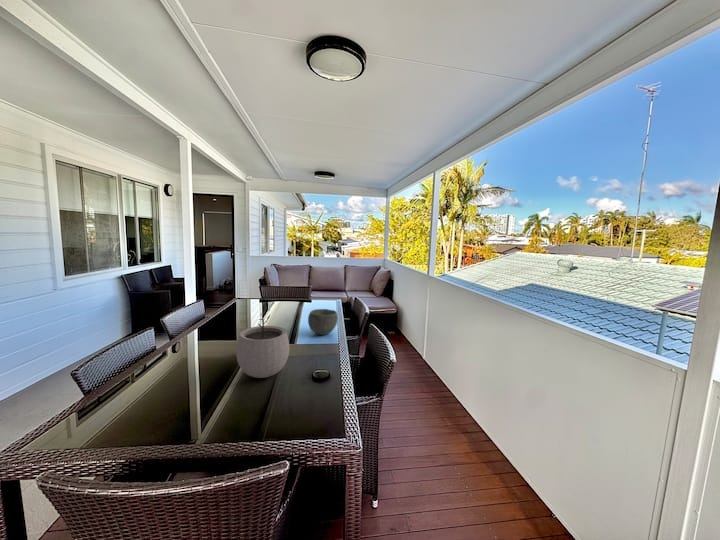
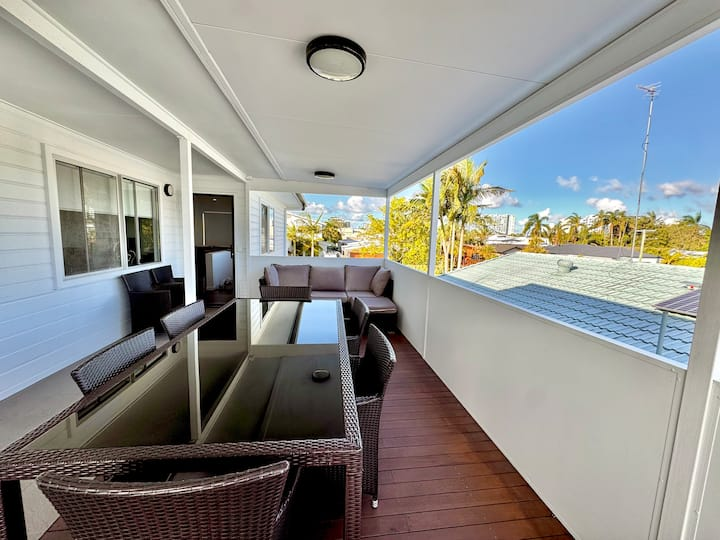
- bowl [307,308,339,336]
- plant pot [235,312,290,379]
